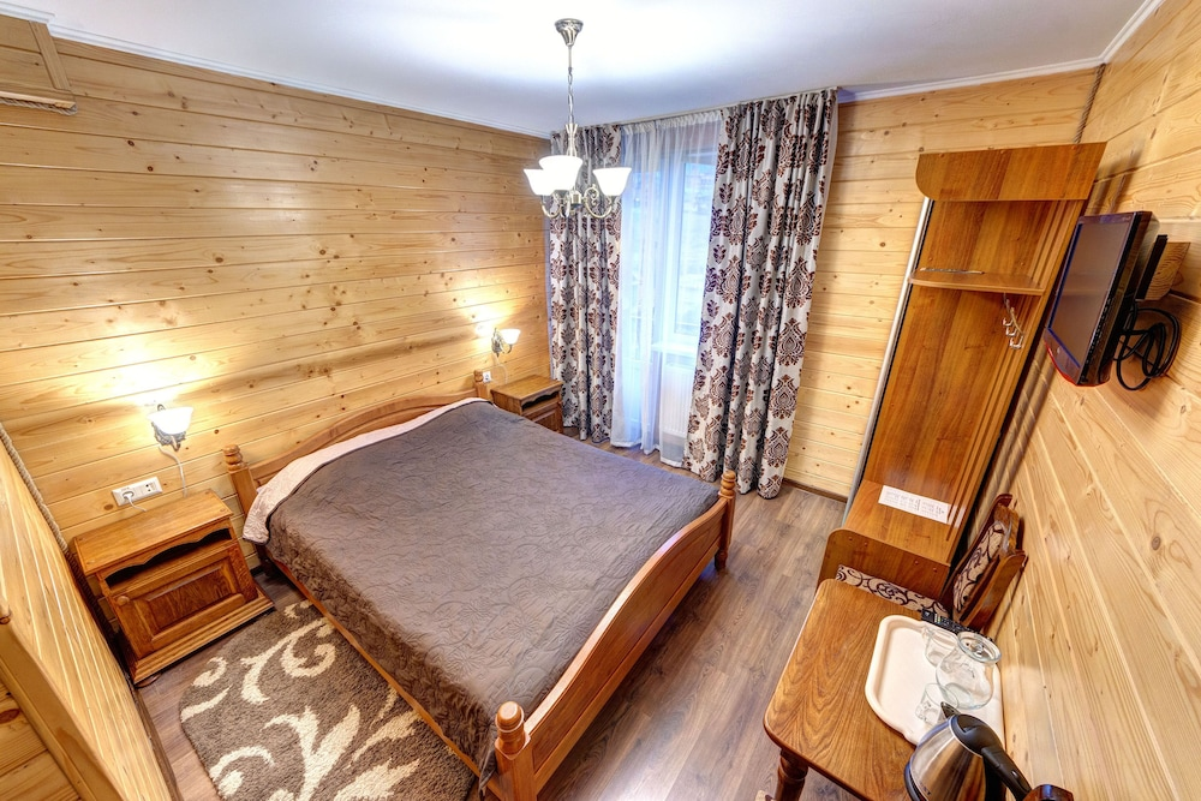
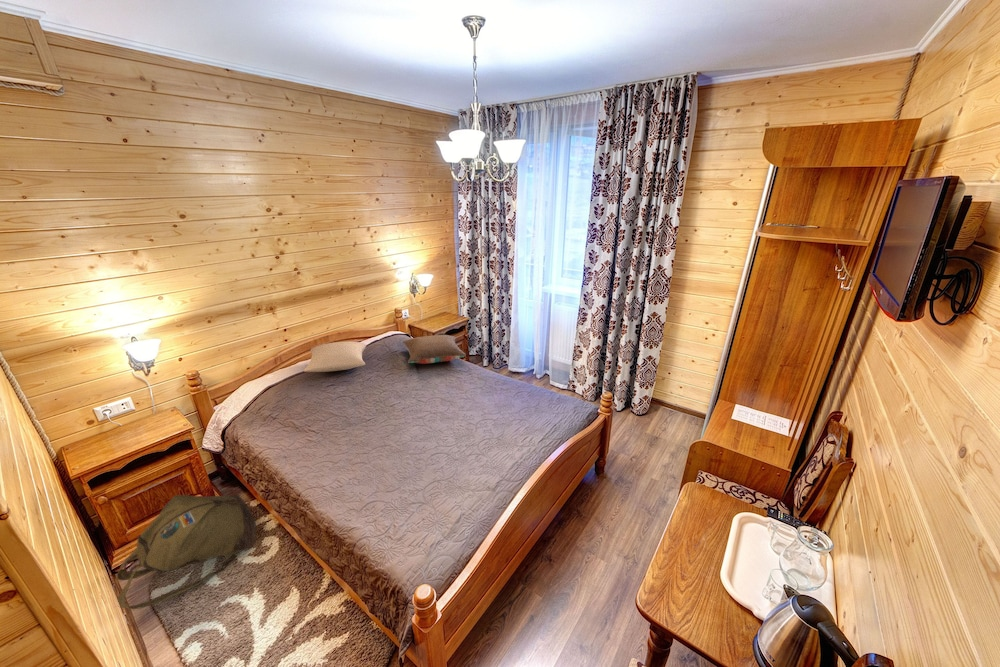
+ pillow [402,334,467,365]
+ backpack [116,493,258,610]
+ pillow [303,341,367,373]
